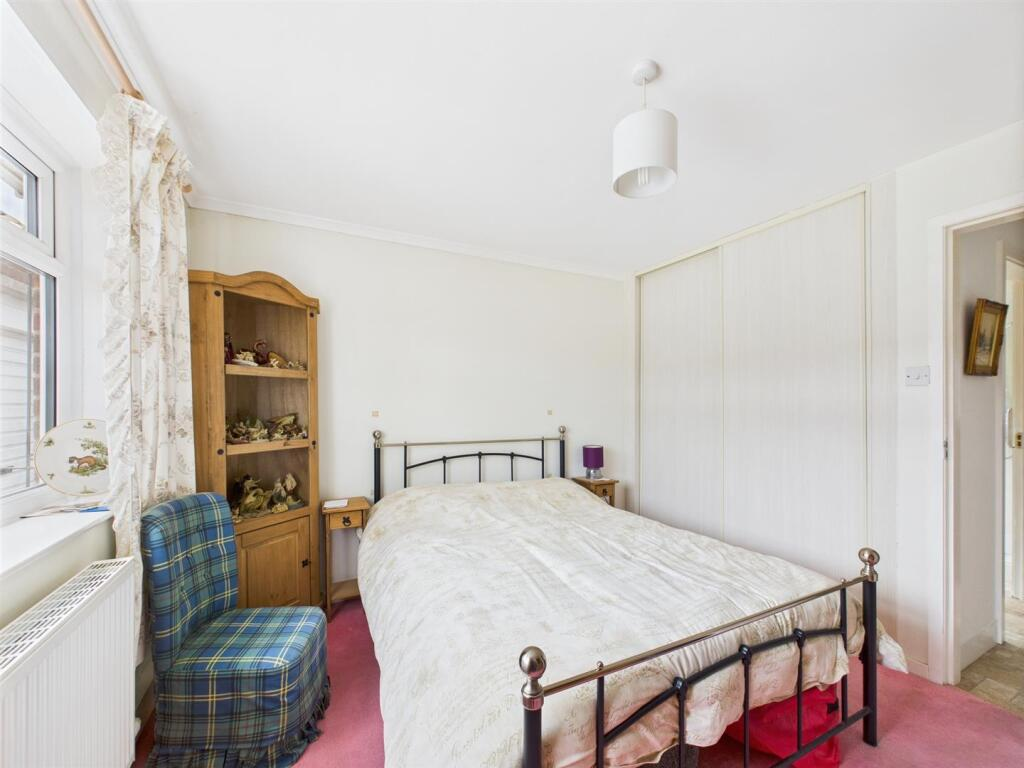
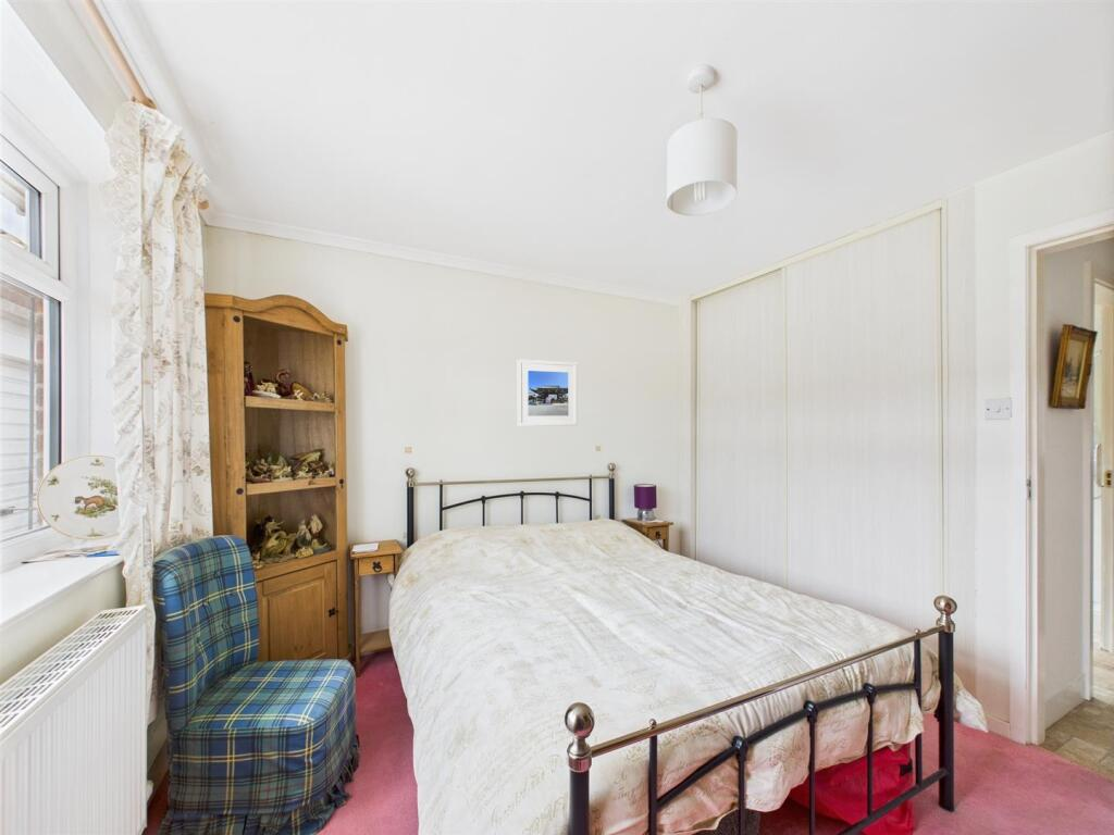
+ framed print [517,359,579,427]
